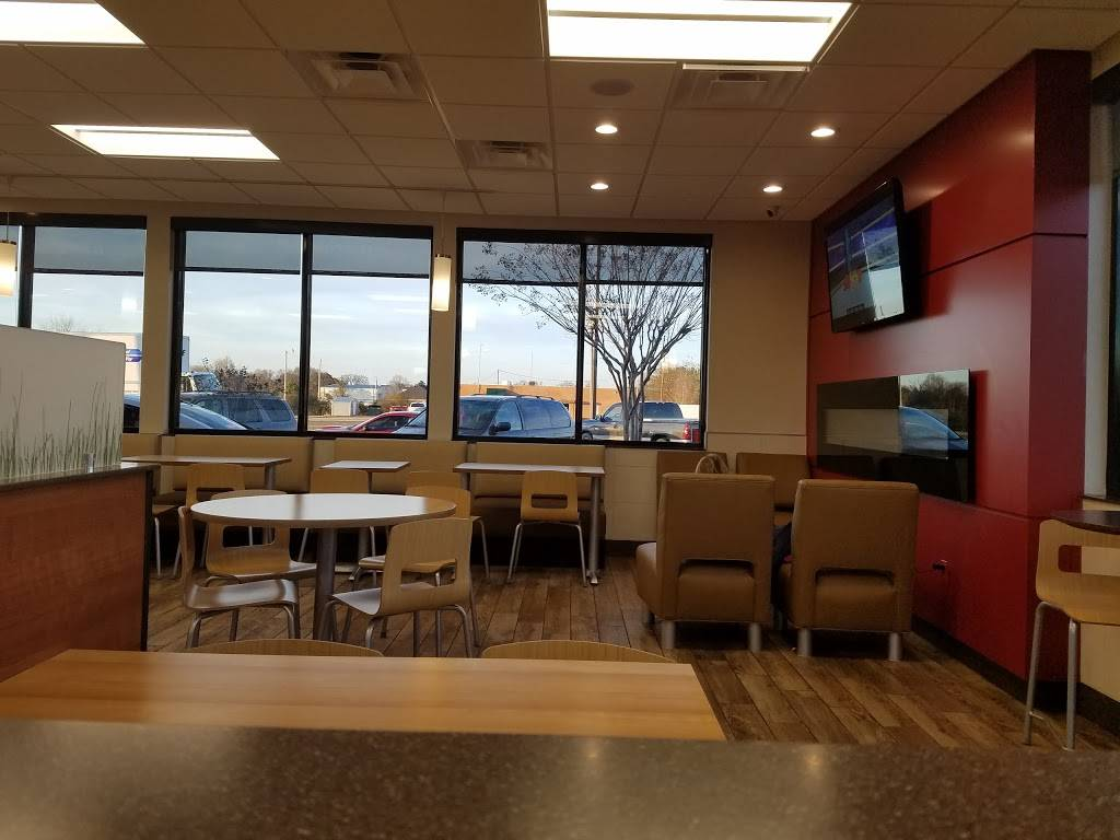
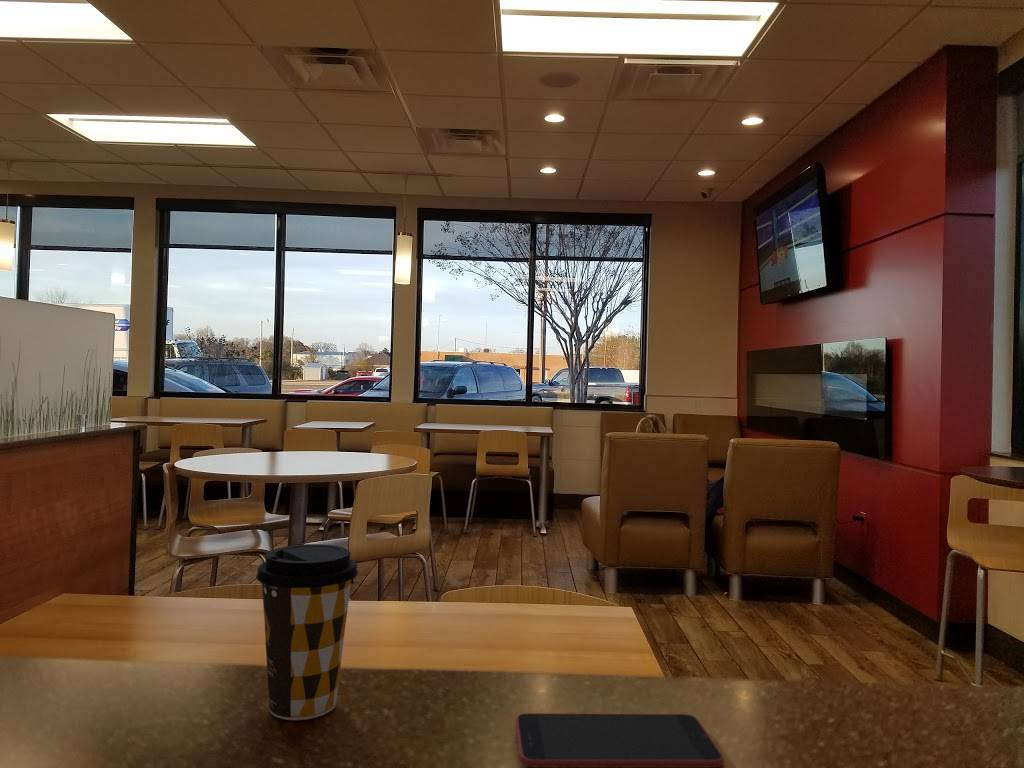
+ smartphone [515,712,725,768]
+ coffee cup [255,543,359,721]
